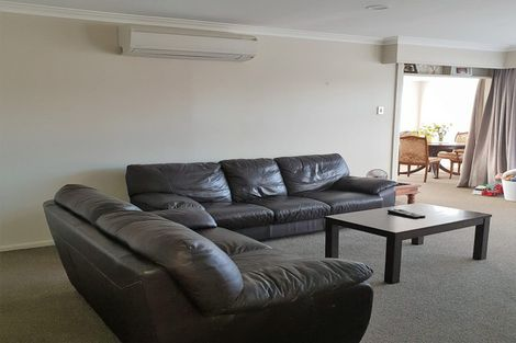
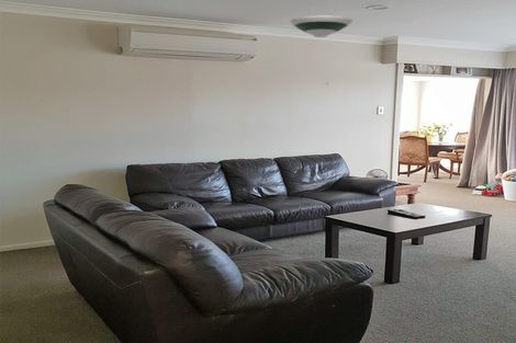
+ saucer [289,14,354,38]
